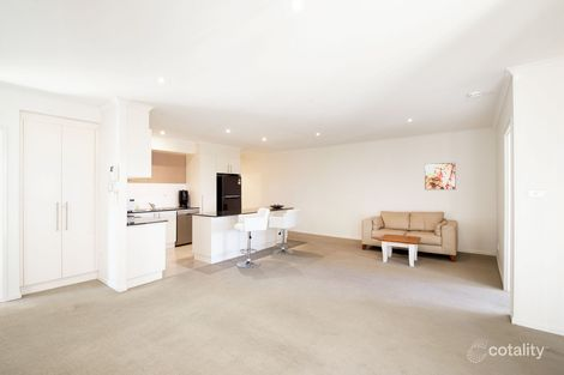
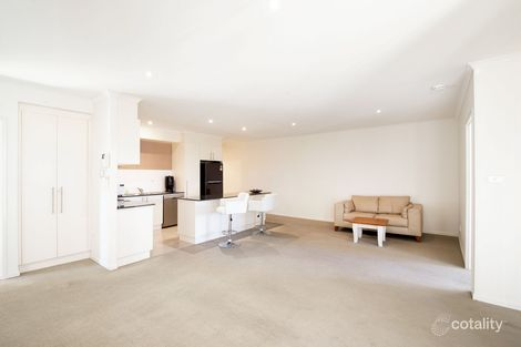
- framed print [424,162,457,190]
